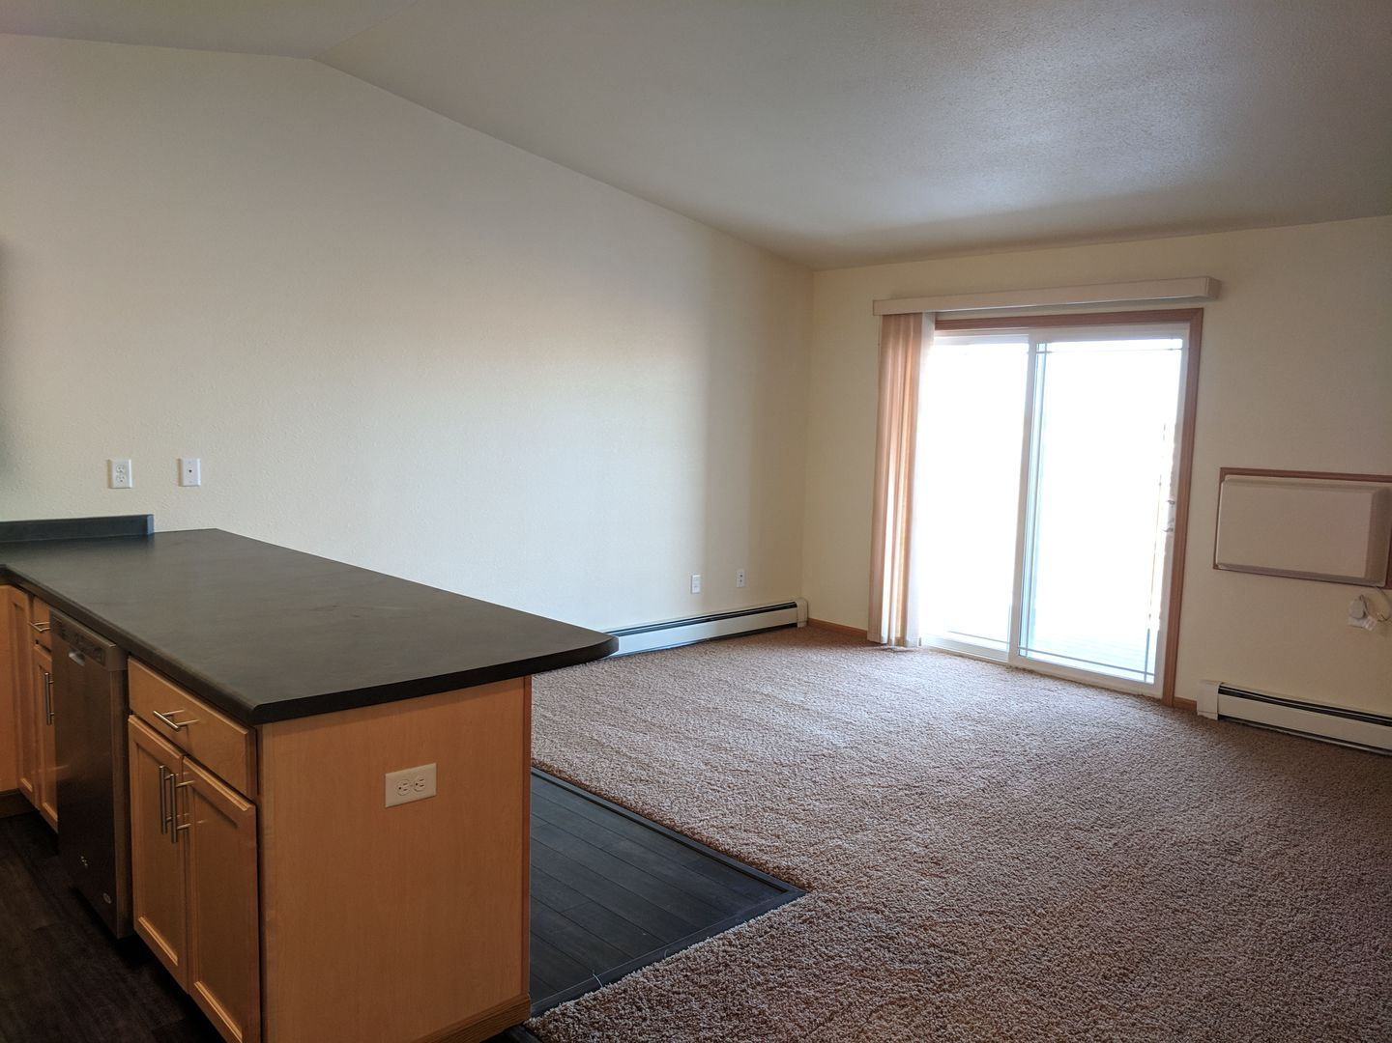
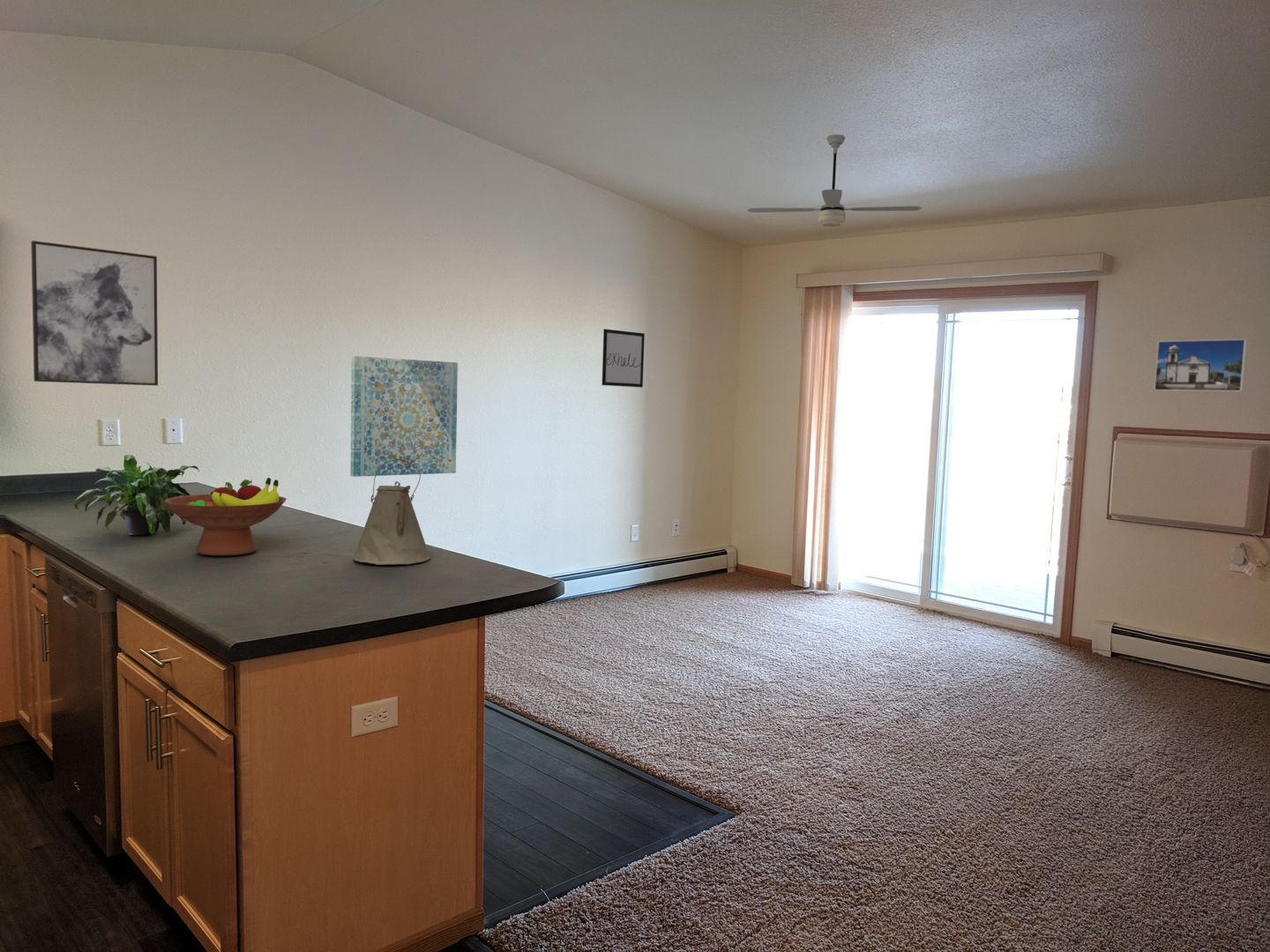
+ kettle [352,459,431,566]
+ ceiling fan [747,134,922,227]
+ wall art [30,240,159,386]
+ potted plant [73,454,200,536]
+ wall art [601,328,646,388]
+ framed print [1154,338,1248,392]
+ wall art [349,355,459,478]
+ fruit bowl [165,477,288,557]
